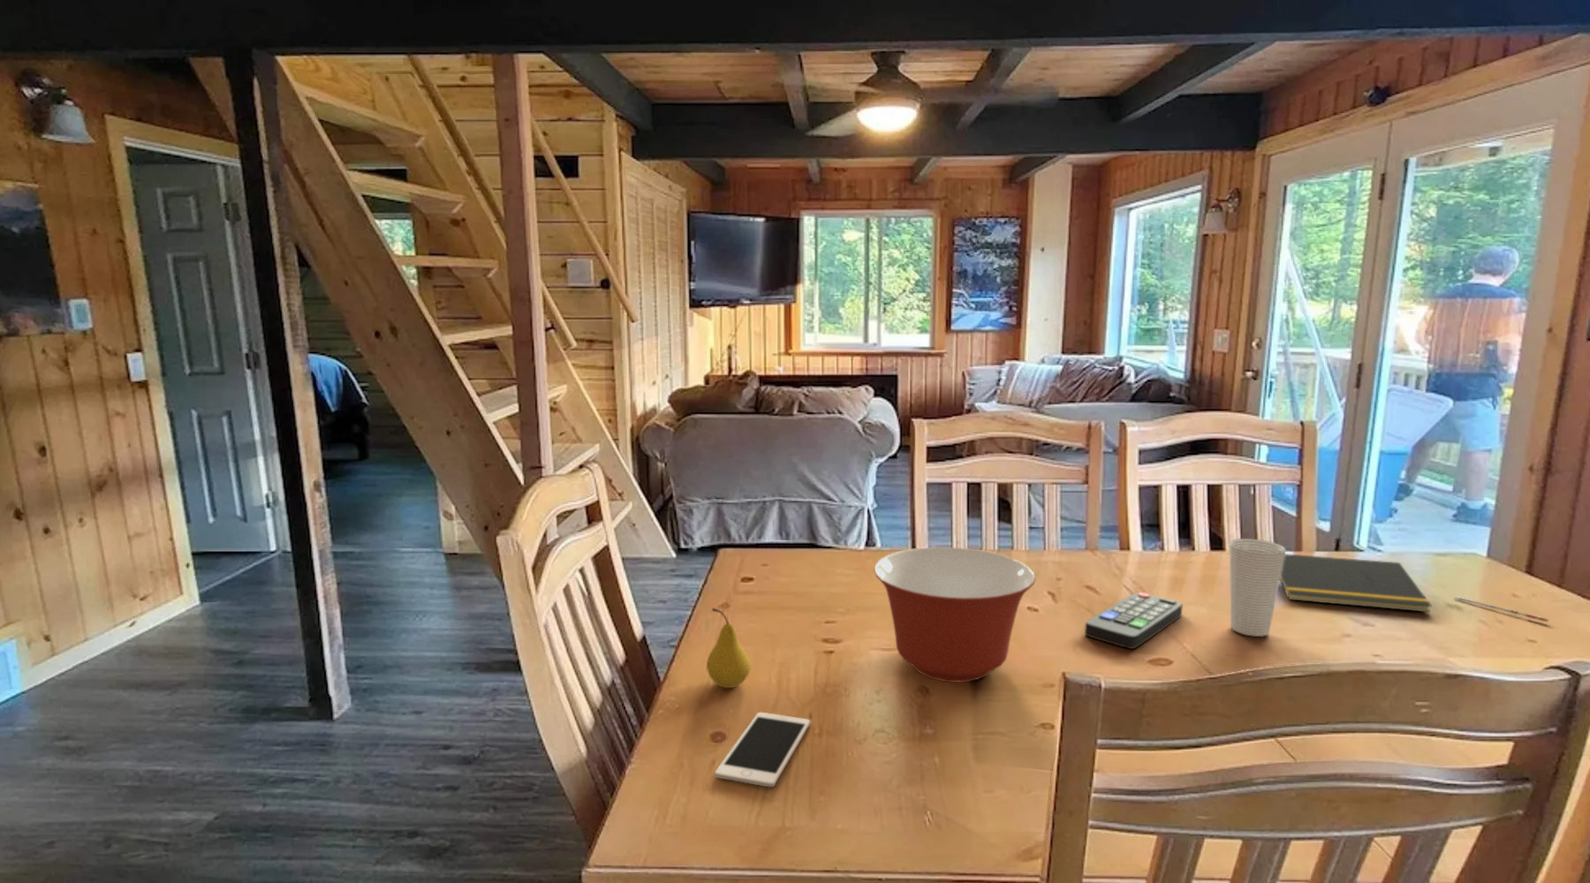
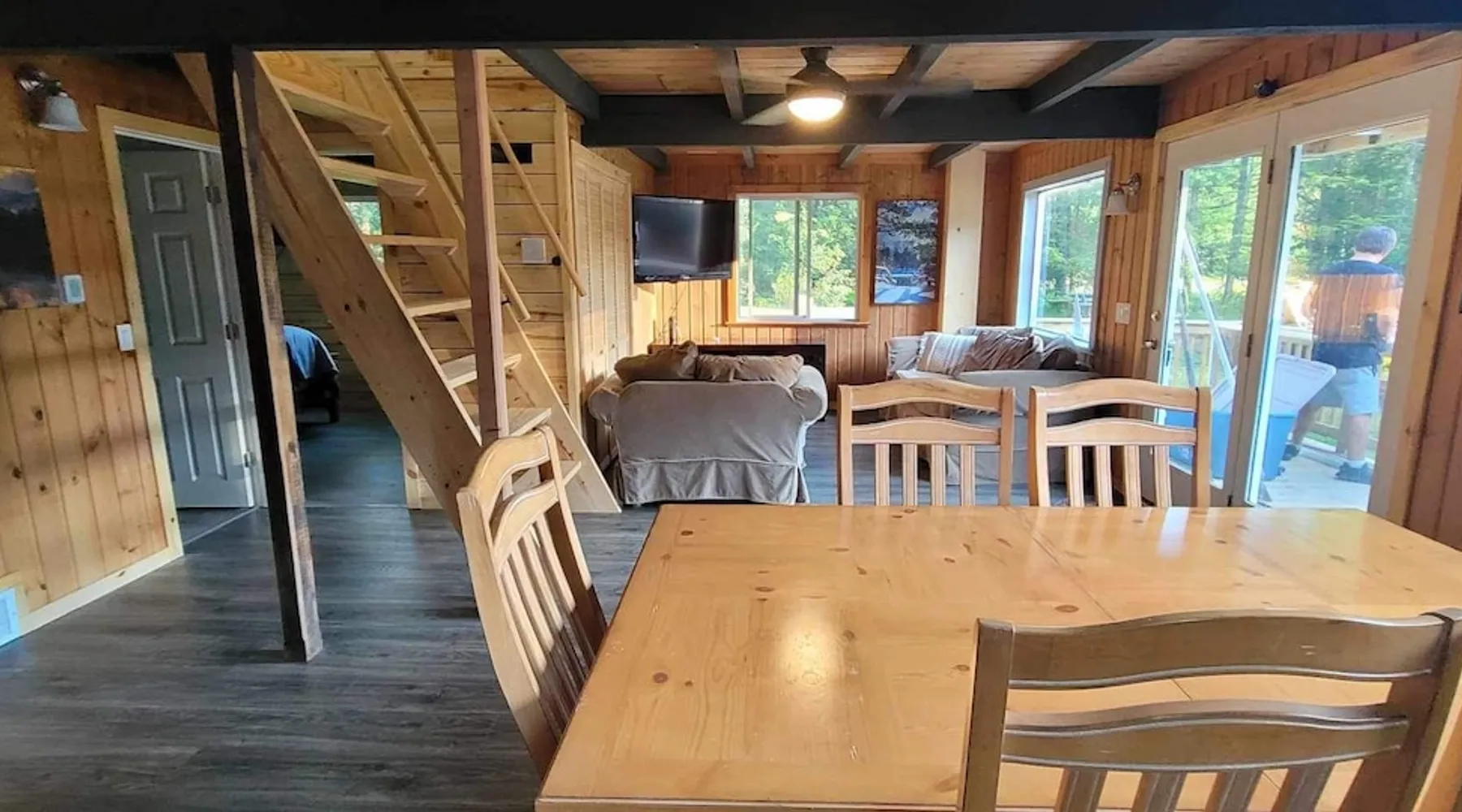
- fruit [706,608,751,688]
- pen [1453,596,1550,622]
- cell phone [713,711,811,787]
- cup [1229,538,1287,637]
- mixing bowl [872,547,1038,683]
- notepad [1280,554,1432,613]
- remote control [1084,592,1183,650]
